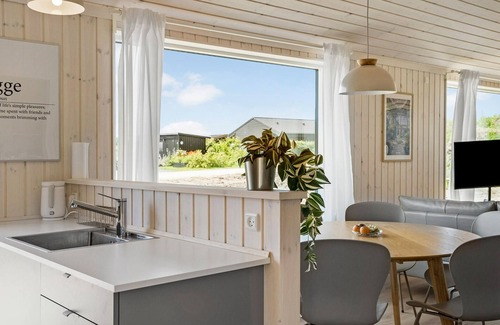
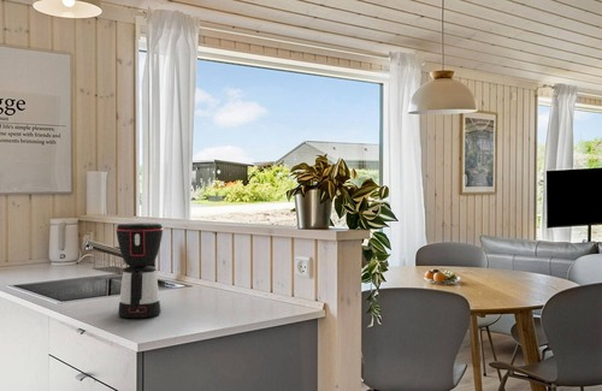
+ coffee maker [114,221,165,319]
